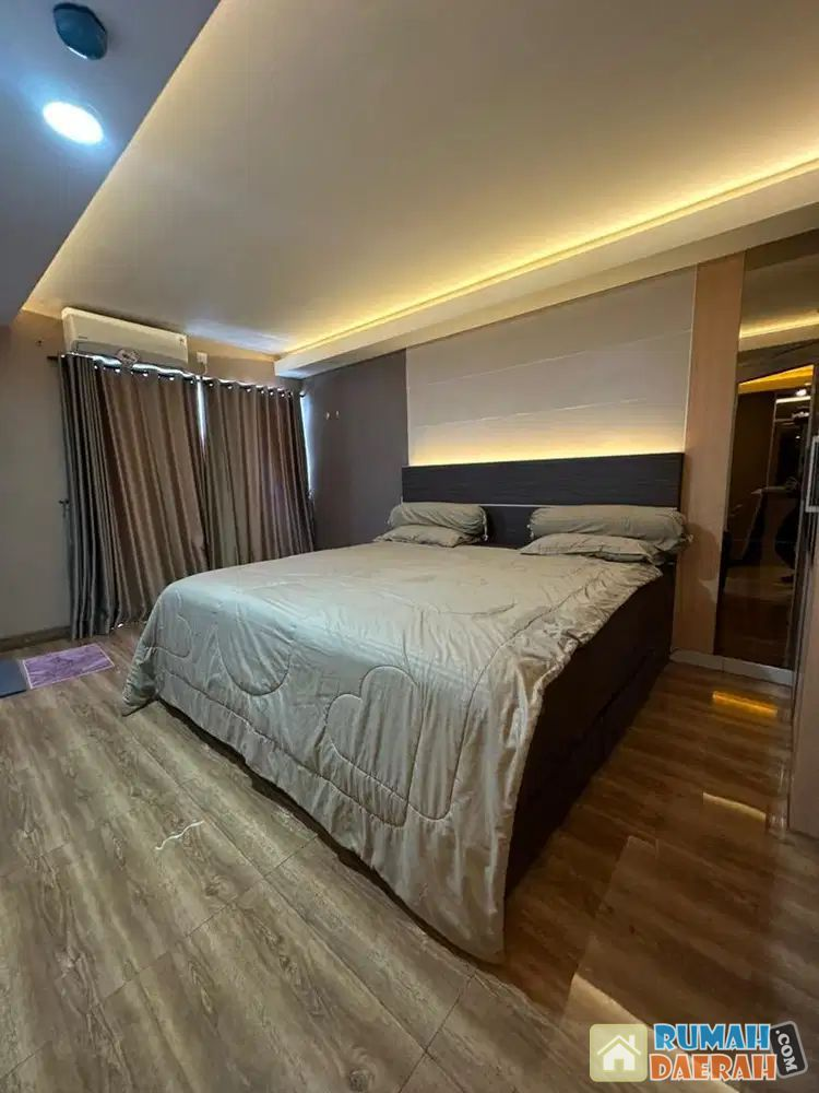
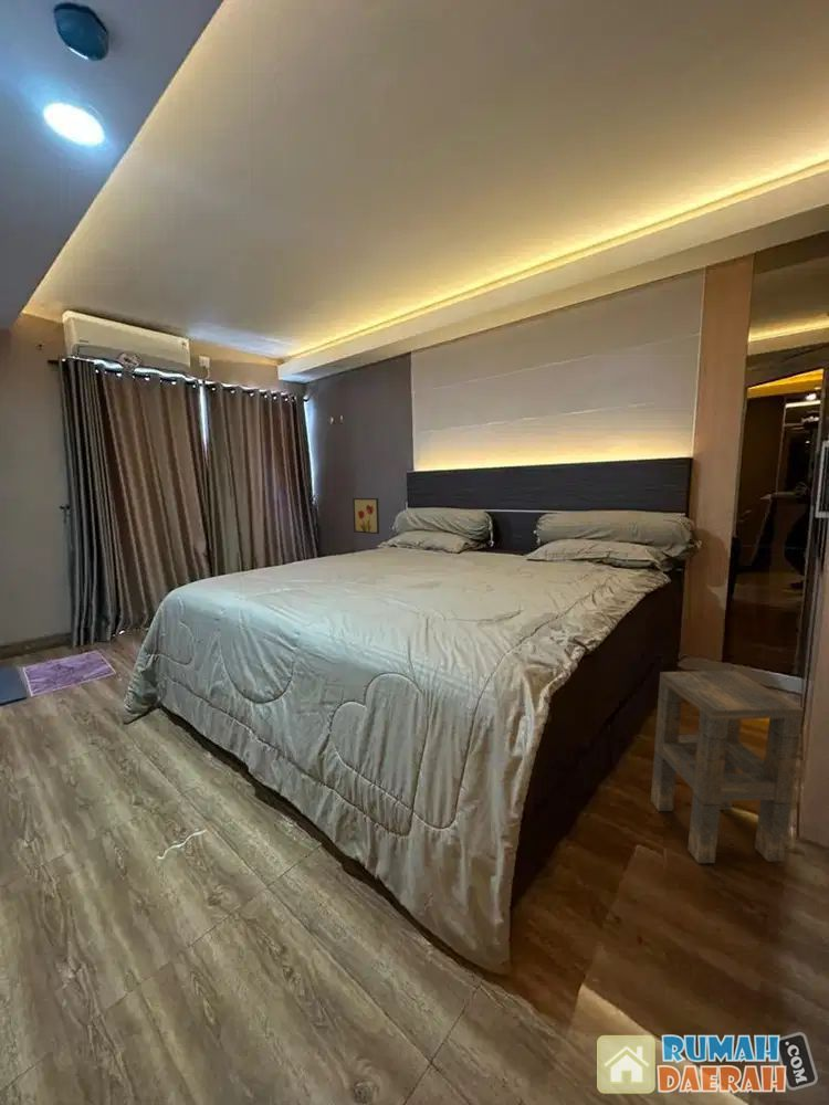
+ side table [650,670,805,864]
+ wall art [351,497,380,535]
